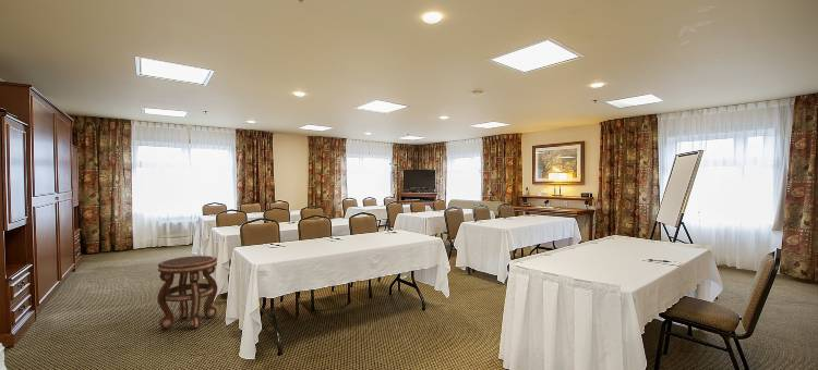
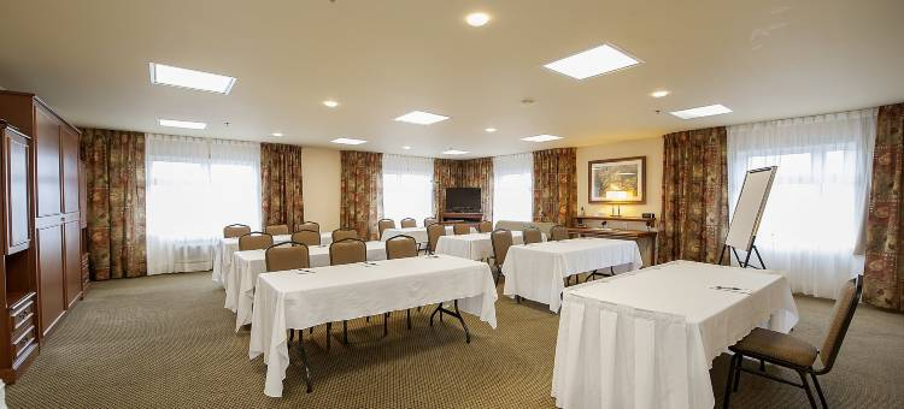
- side table [156,255,218,330]
